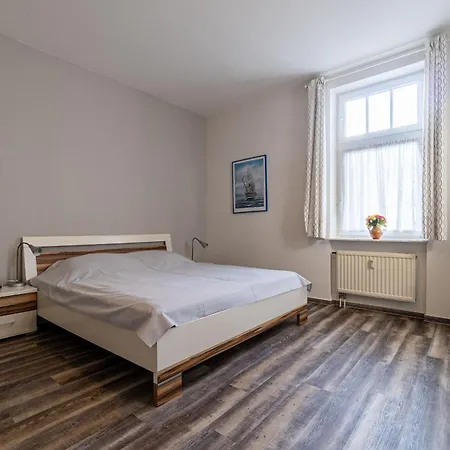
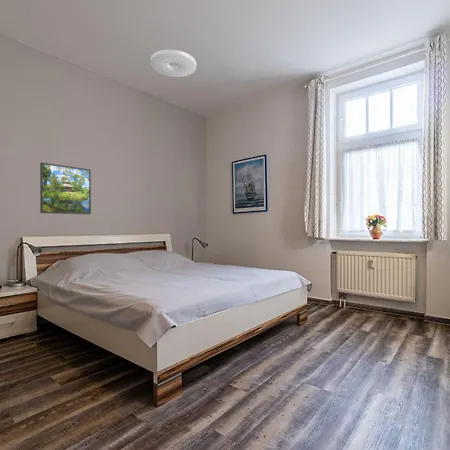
+ ceiling light [149,49,197,78]
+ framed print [39,161,92,215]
